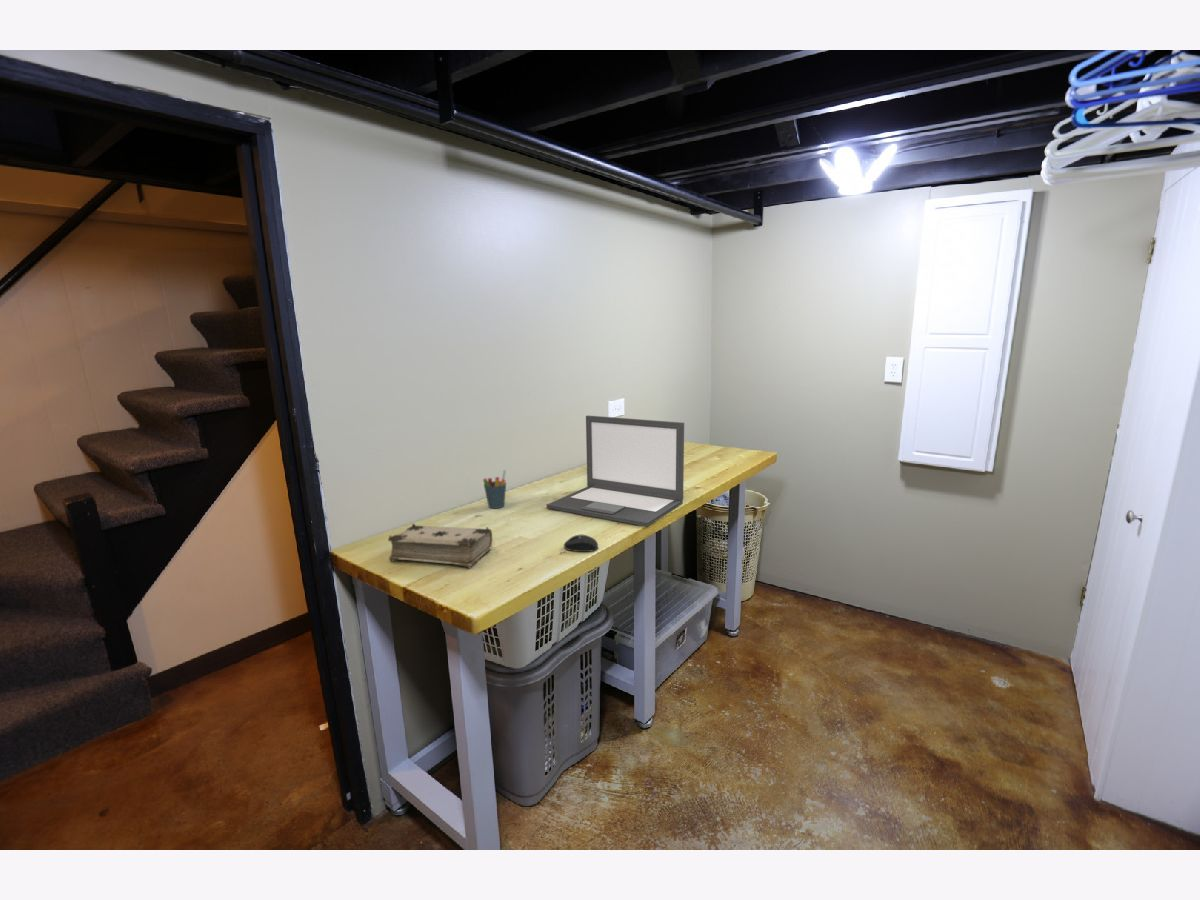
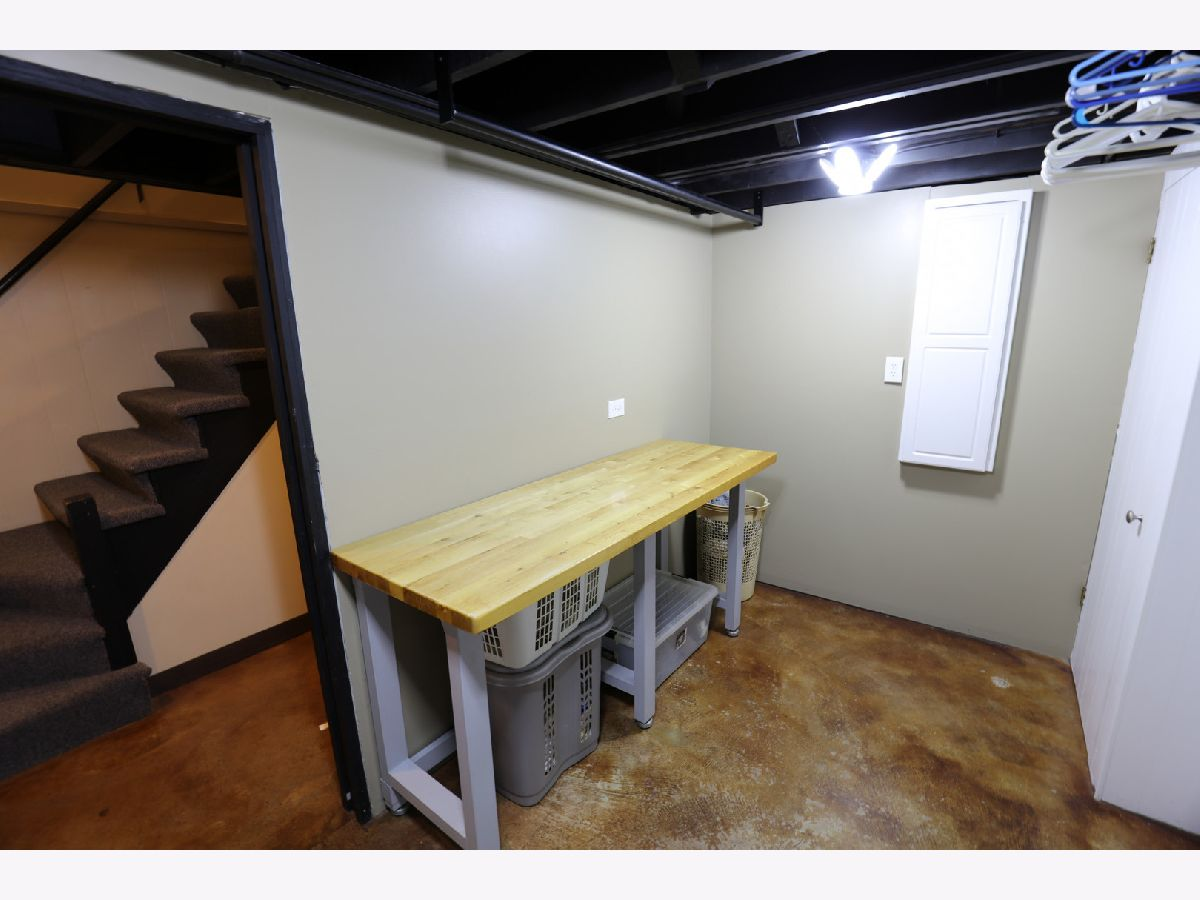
- mouse [563,534,599,553]
- pen holder [482,469,507,509]
- laptop [545,415,685,528]
- book [387,523,494,570]
